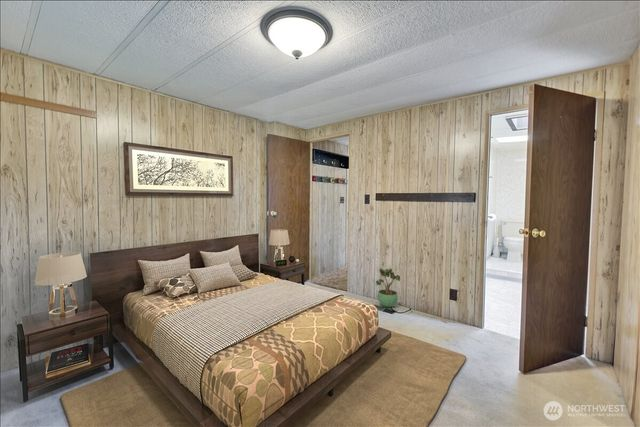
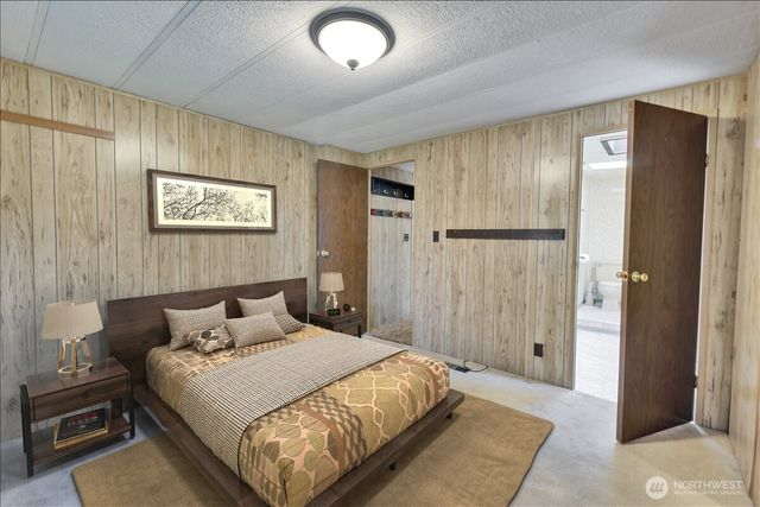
- potted plant [375,267,401,308]
